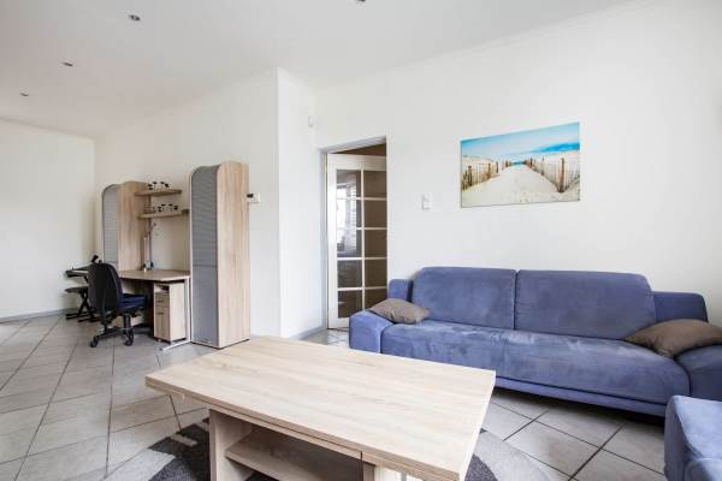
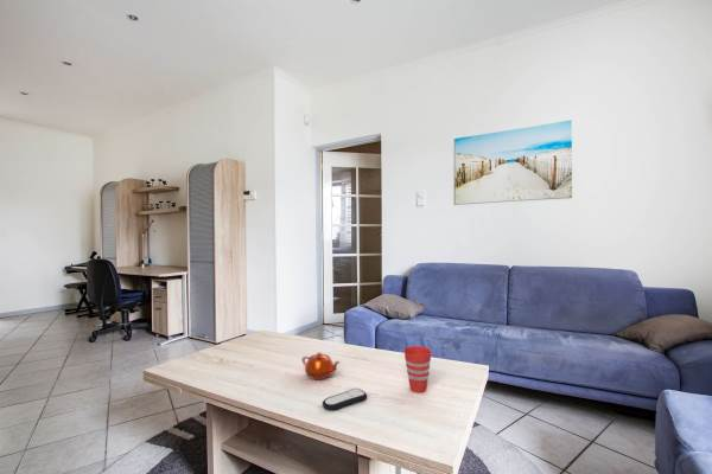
+ teapot [301,351,342,380]
+ remote control [322,387,368,411]
+ cup [403,345,432,393]
